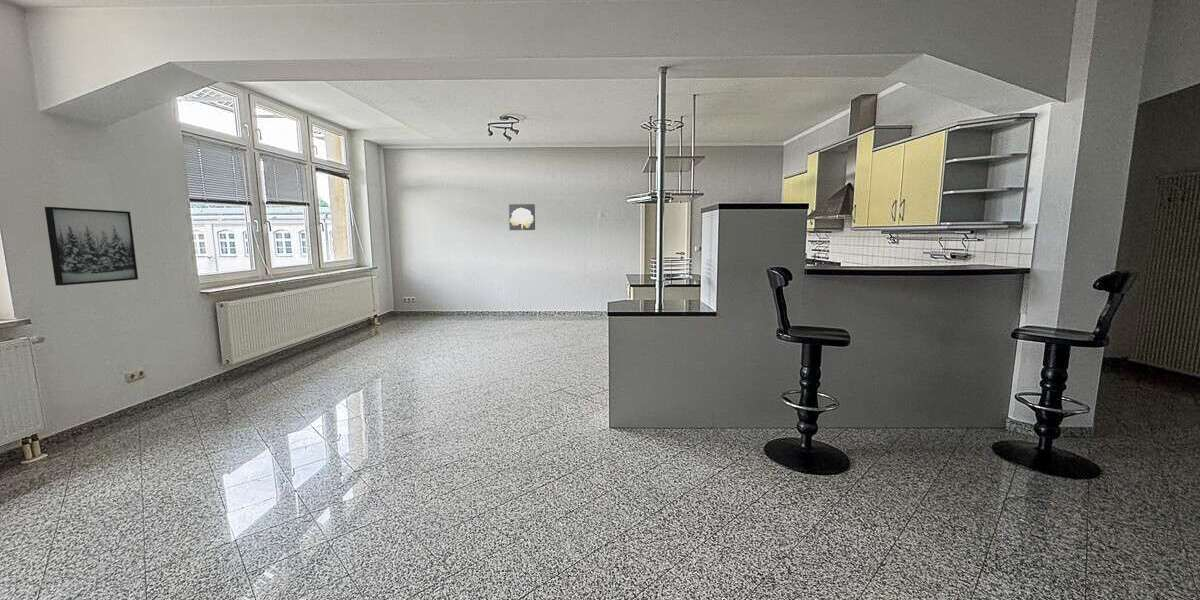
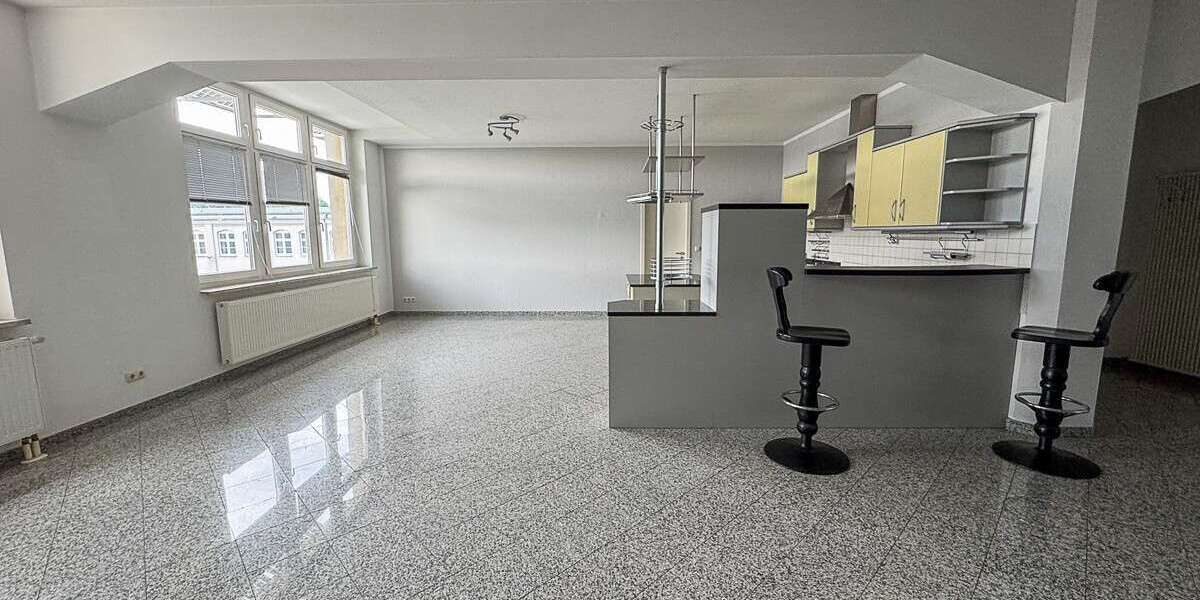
- wall art [508,203,536,231]
- wall art [44,206,139,286]
